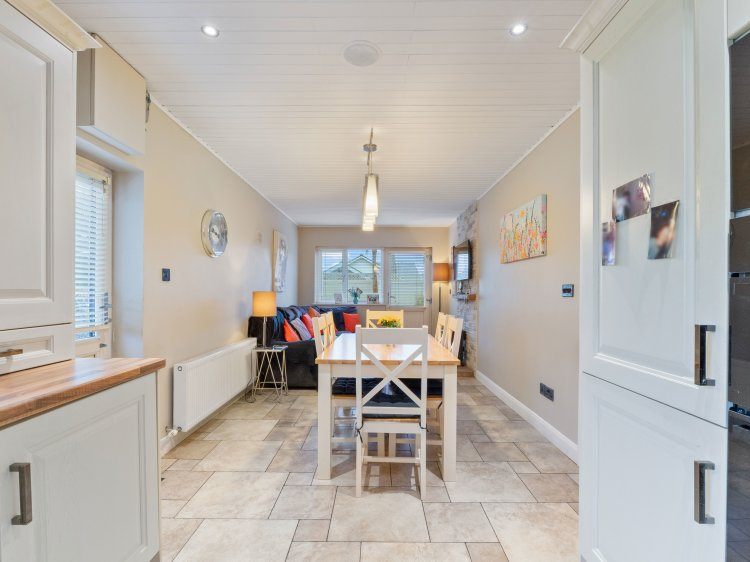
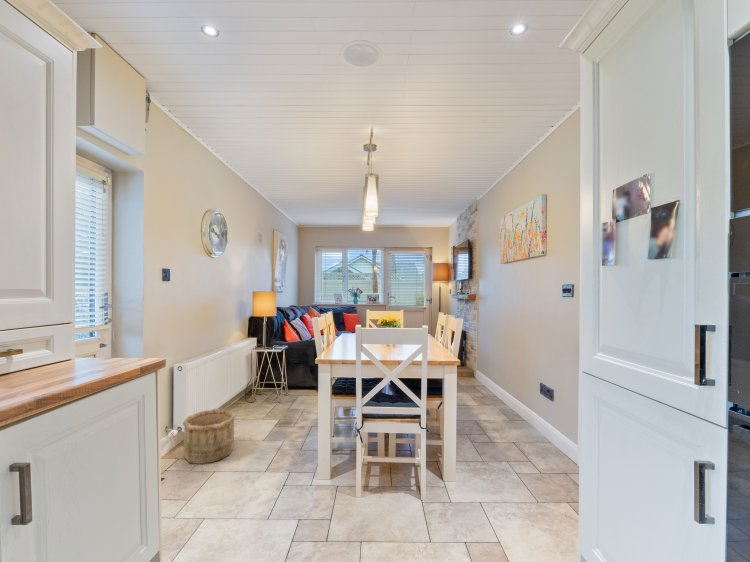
+ wooden bucket [182,408,237,465]
